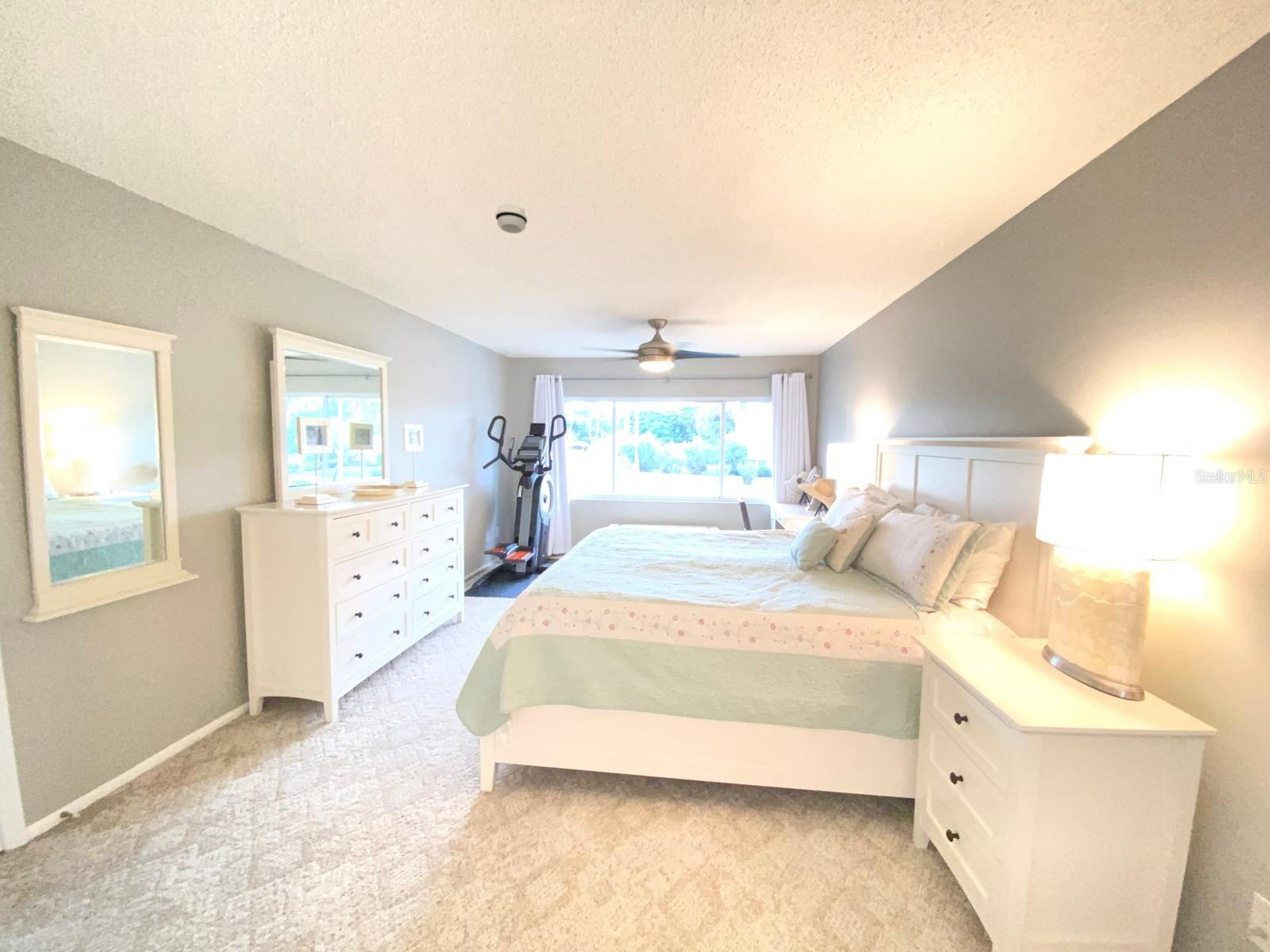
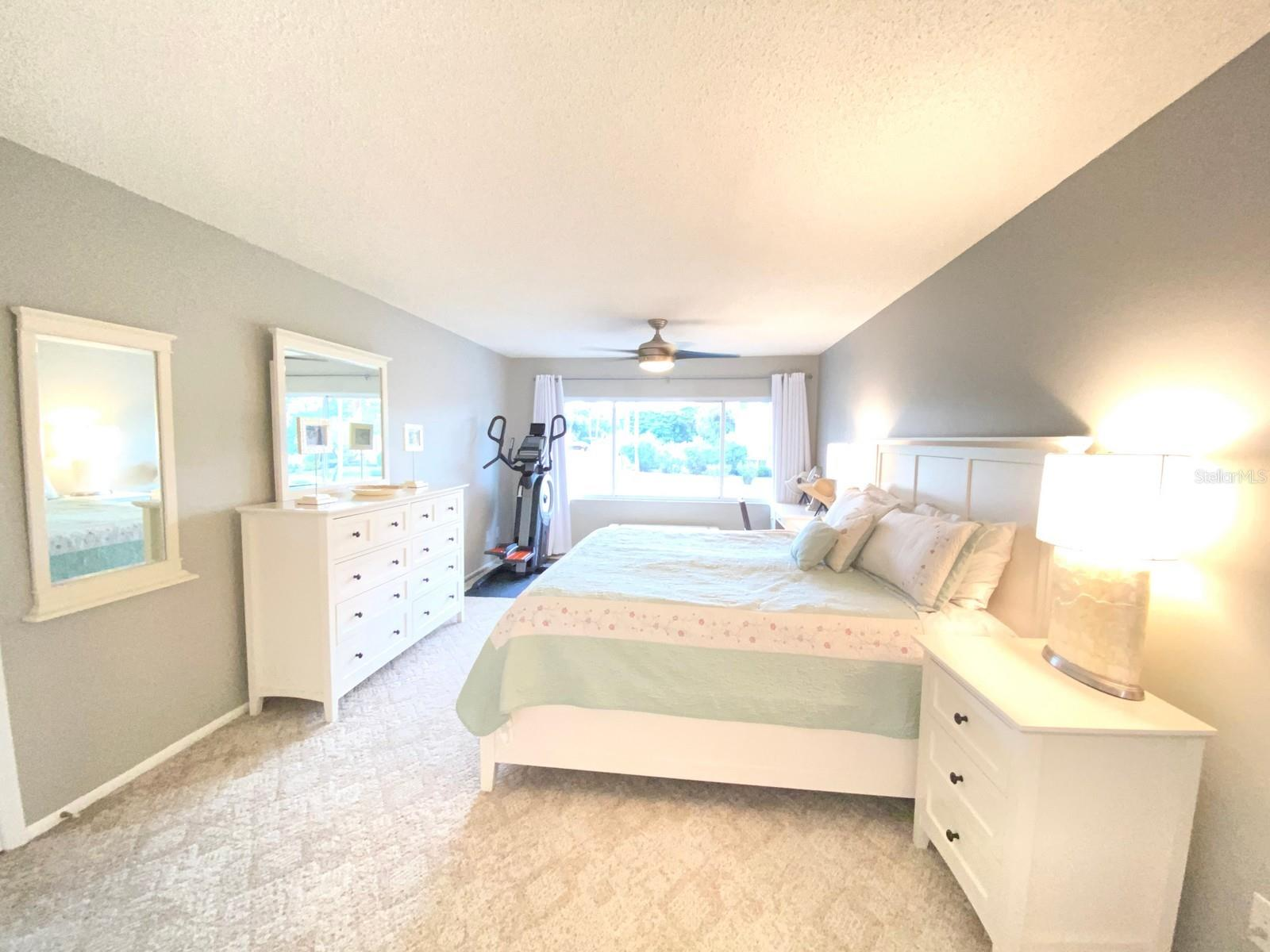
- smoke detector [495,203,528,234]
